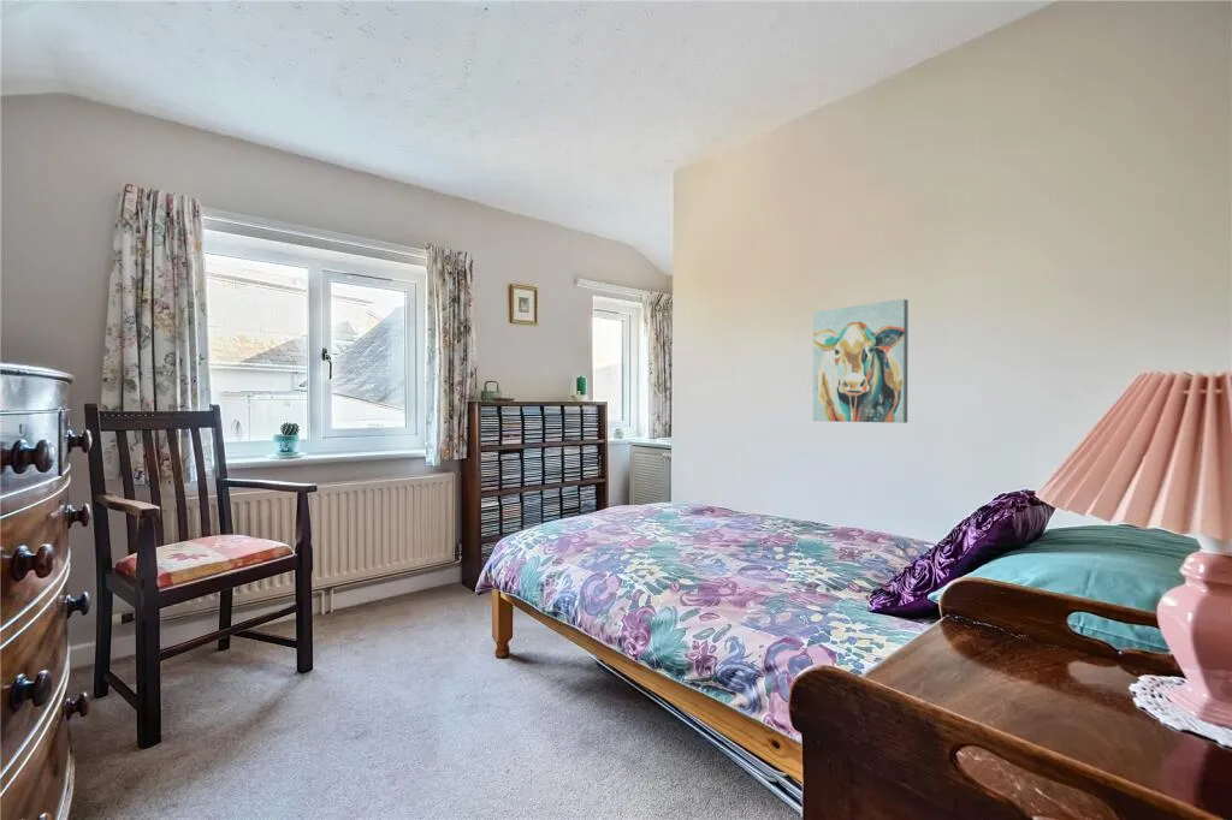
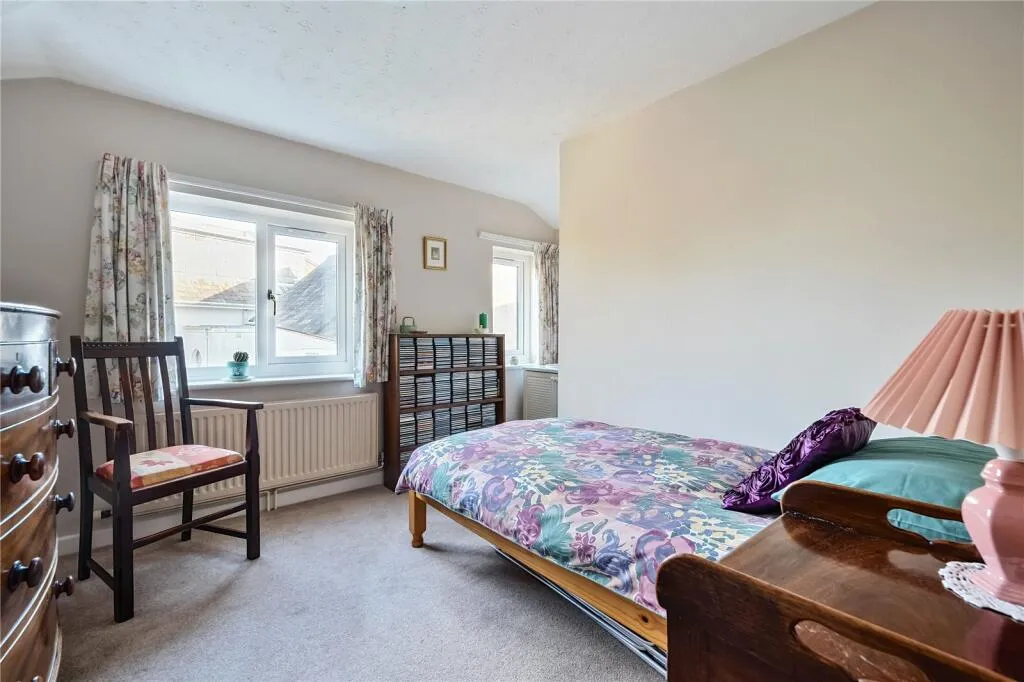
- wall art [812,298,910,424]
